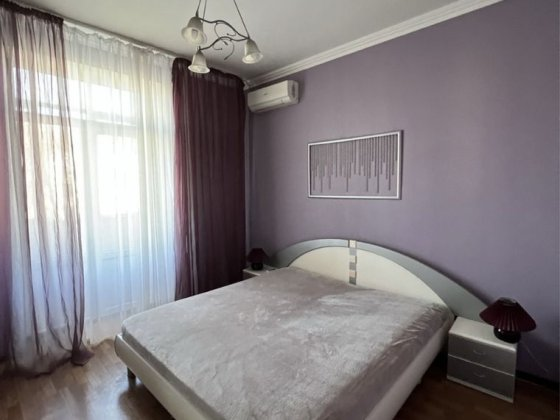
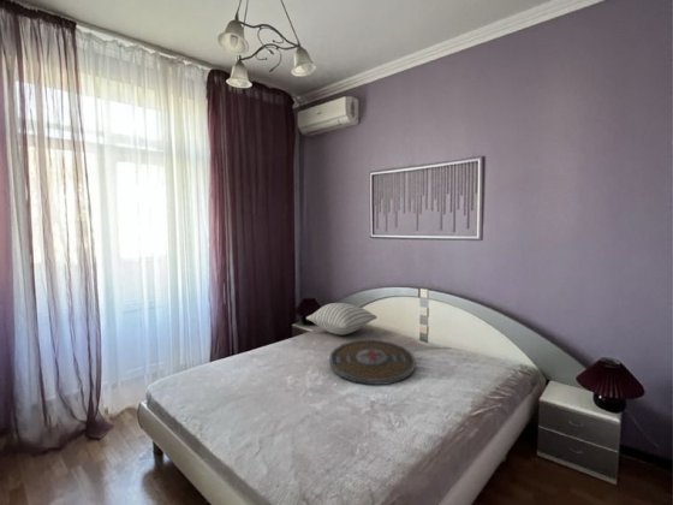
+ pillow [305,302,377,335]
+ serving tray [328,338,417,386]
